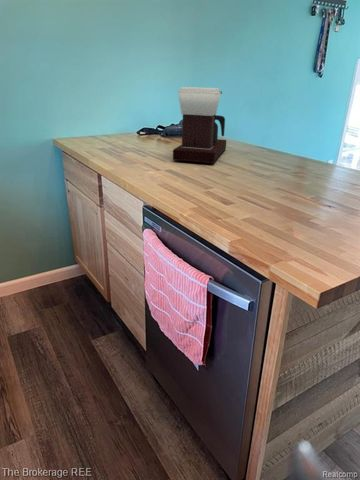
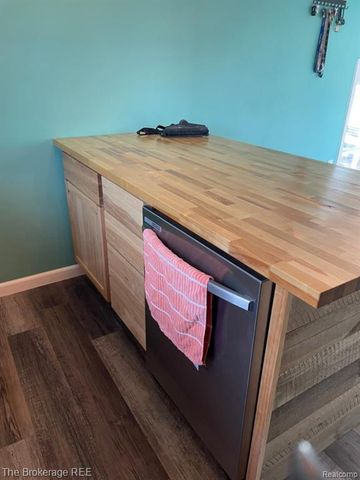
- coffee maker [172,86,227,165]
